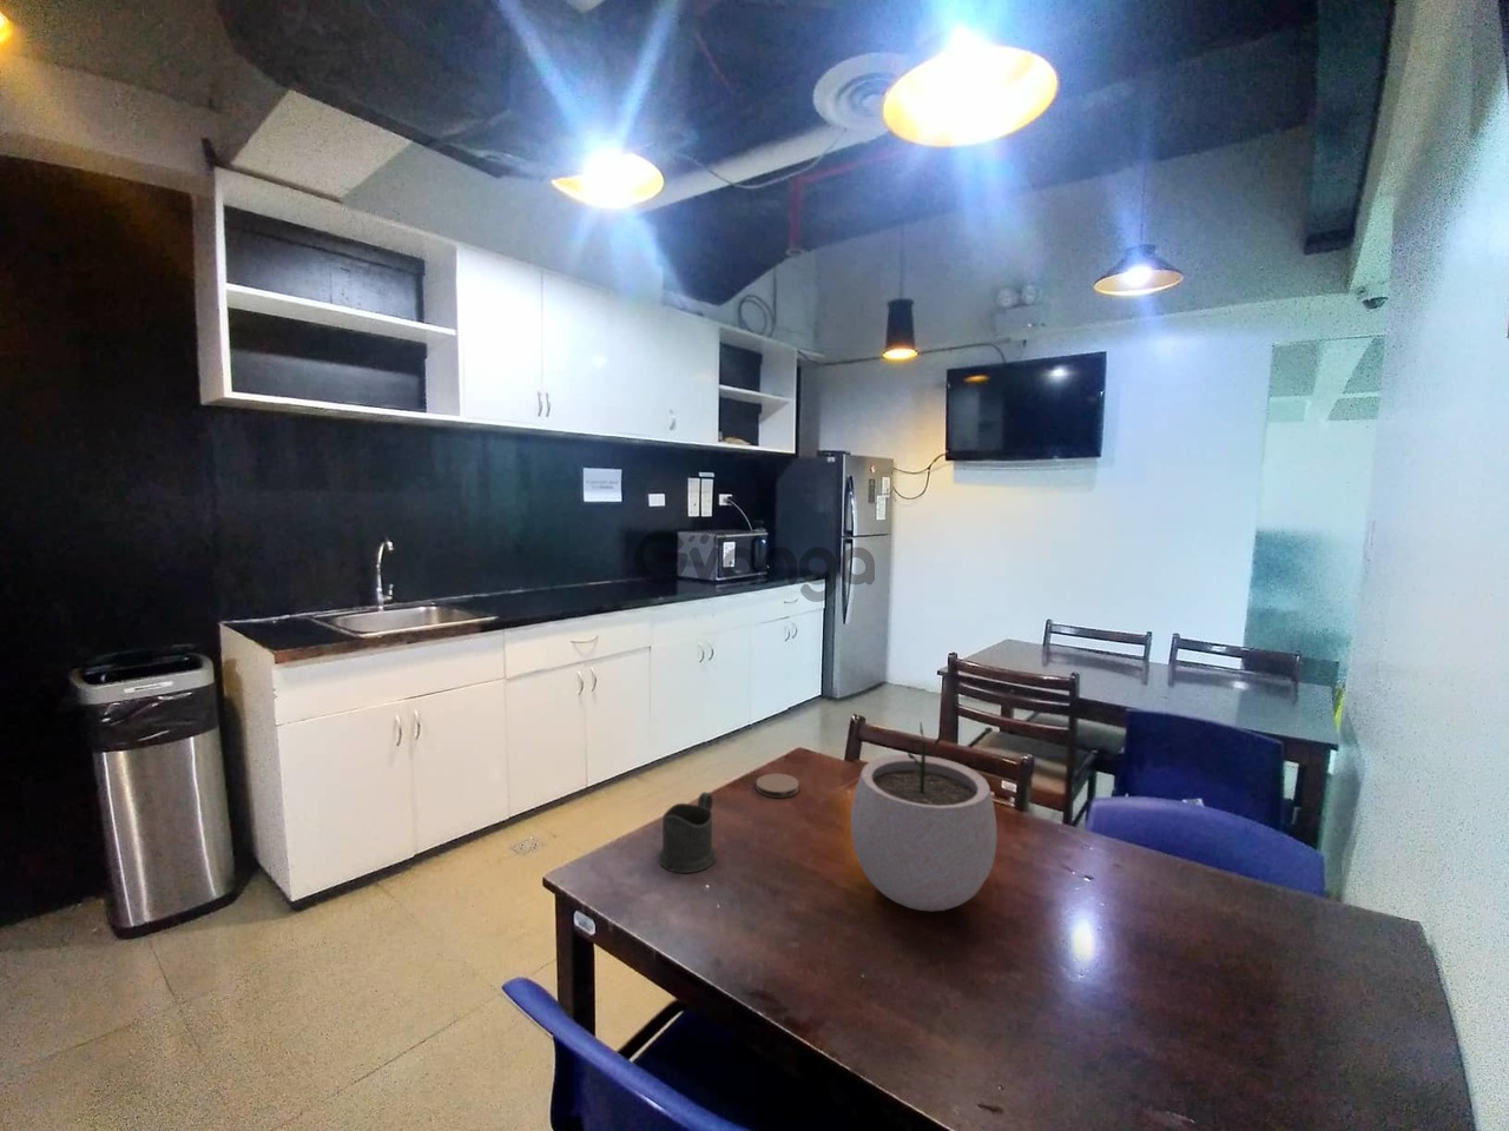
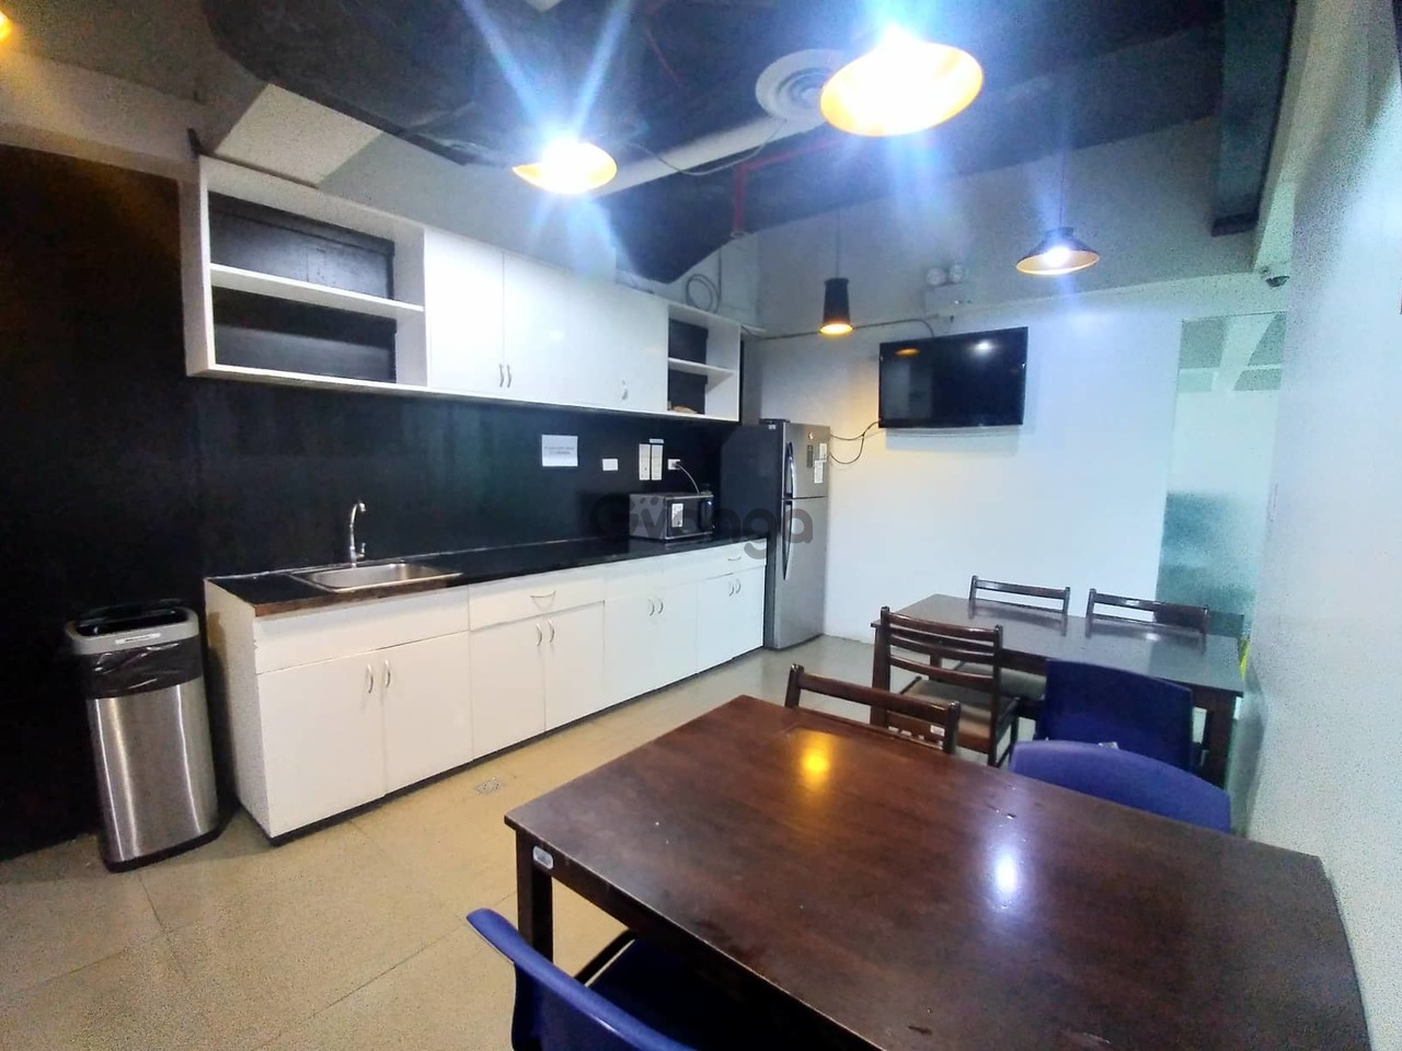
- coaster [756,773,801,798]
- cup [657,790,718,874]
- plant pot [850,721,997,912]
